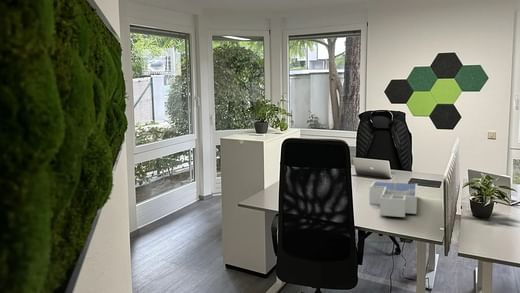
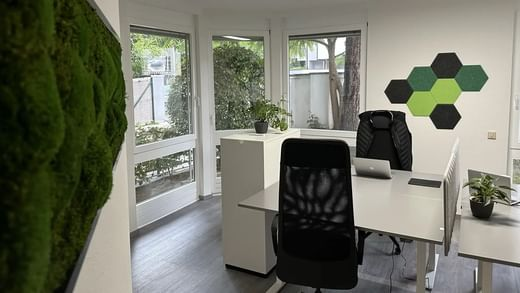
- desk organizer [368,180,418,218]
